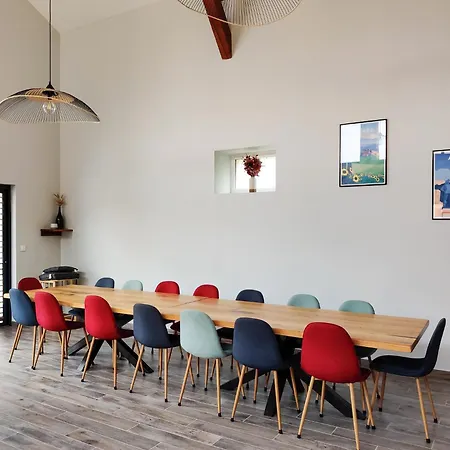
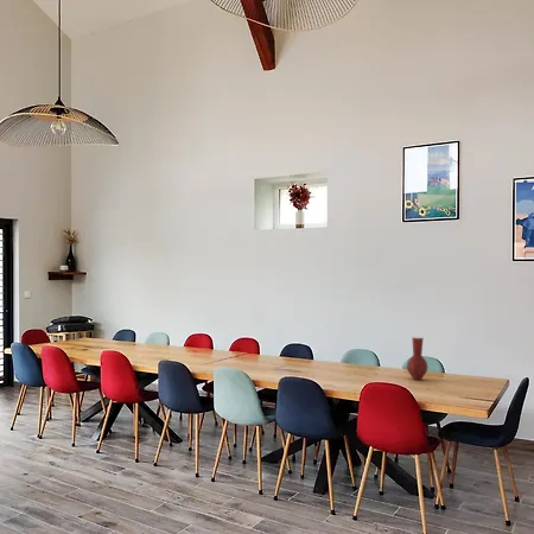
+ vase [406,336,428,381]
